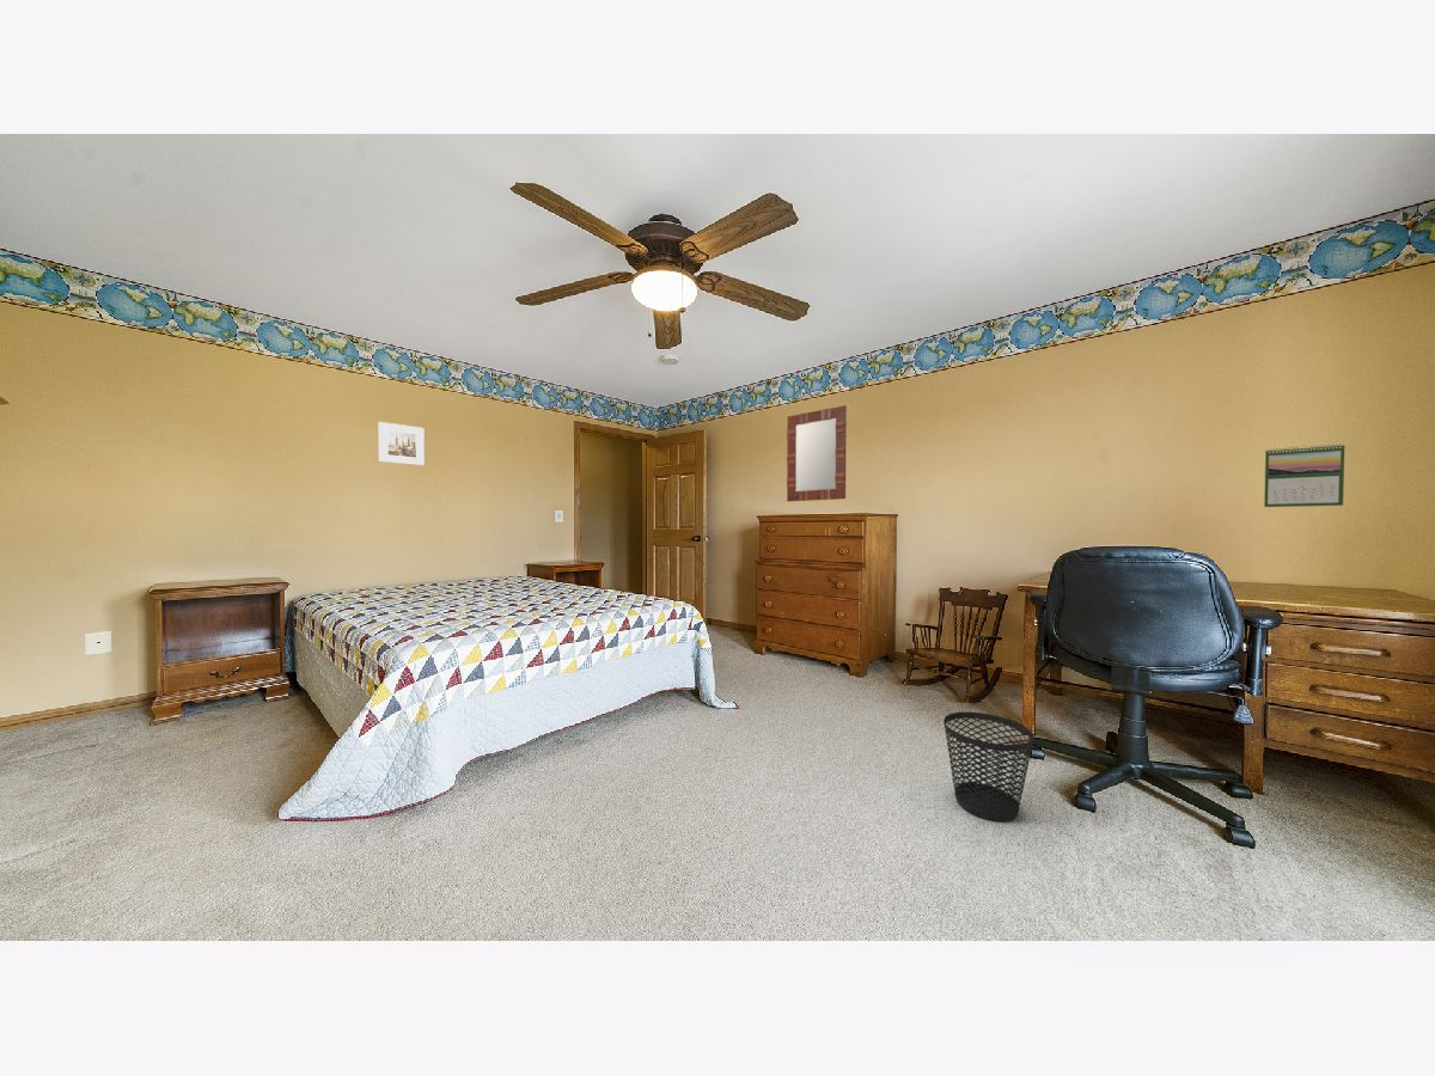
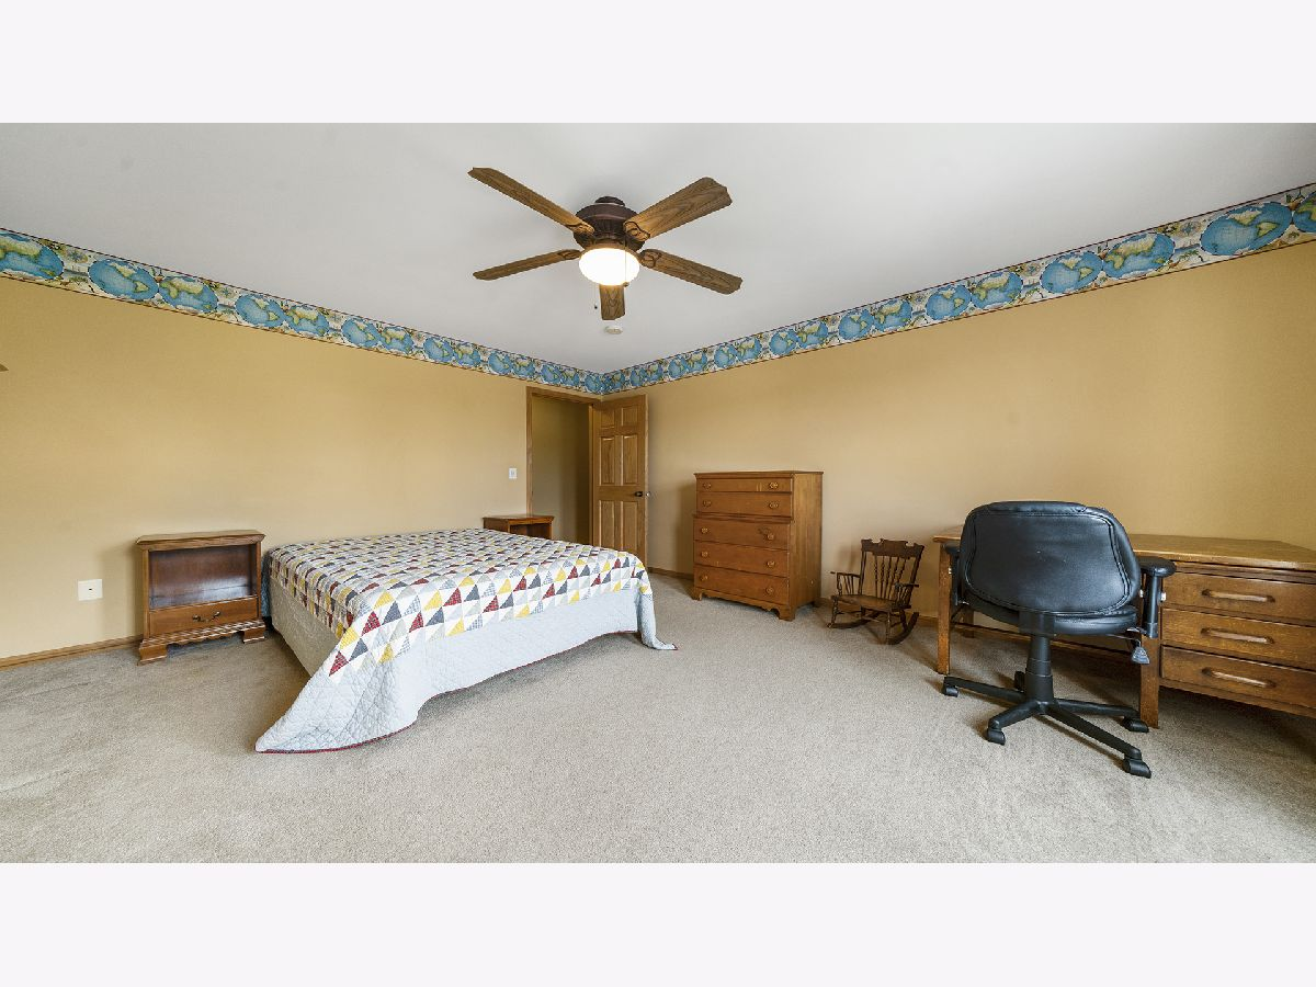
- wastebasket [942,711,1034,823]
- home mirror [786,404,848,502]
- calendar [1263,442,1345,508]
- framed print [378,421,426,466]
